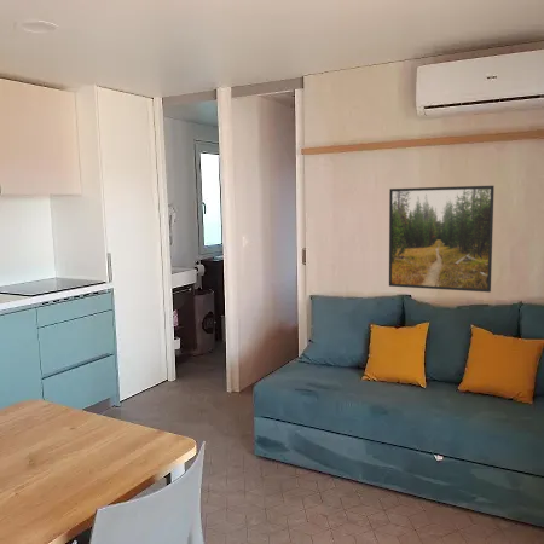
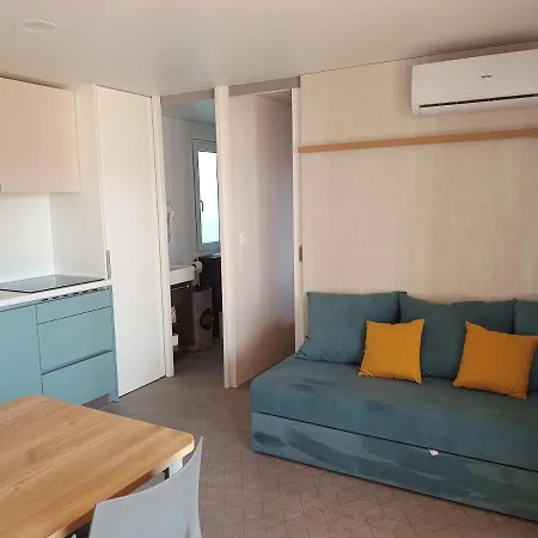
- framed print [388,185,496,294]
